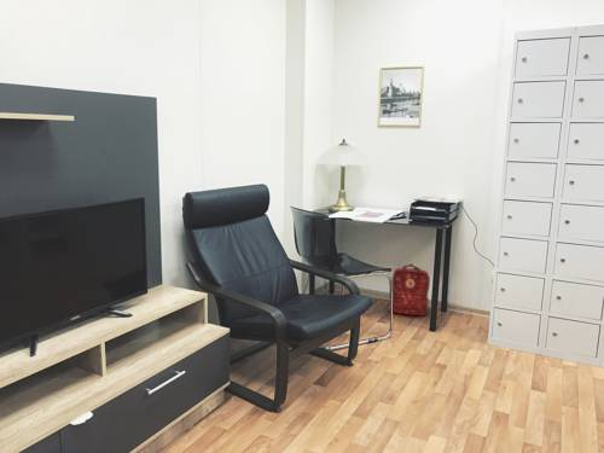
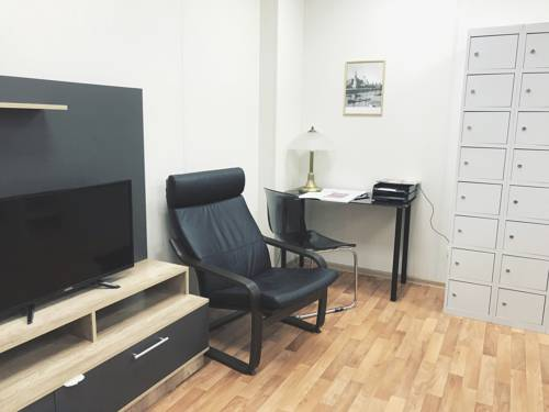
- backpack [388,262,431,316]
